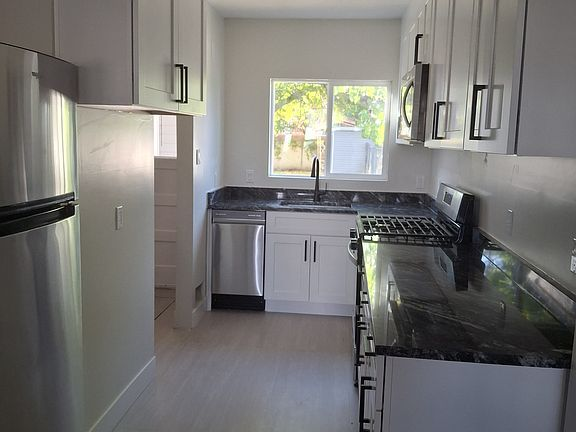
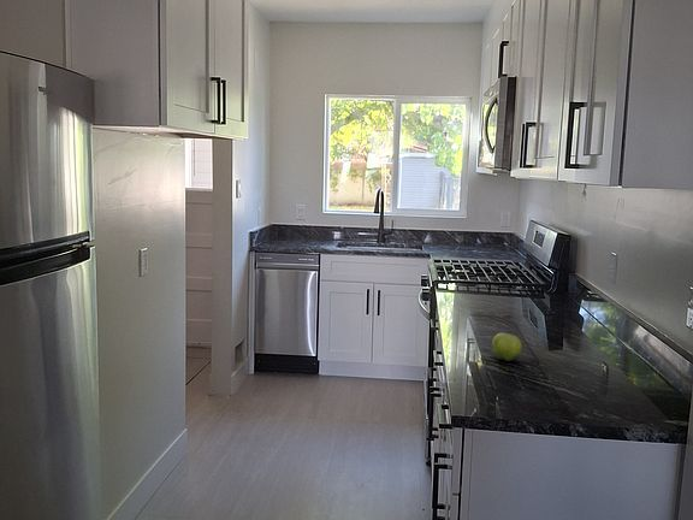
+ fruit [491,332,522,362]
